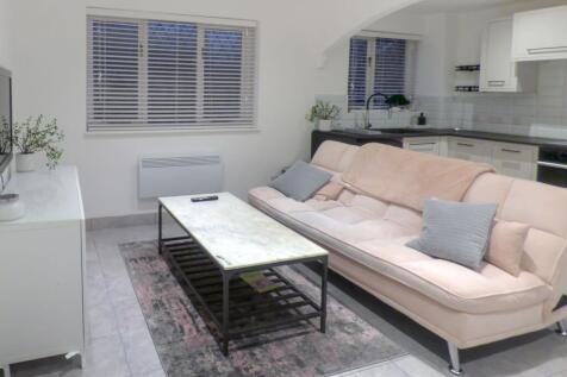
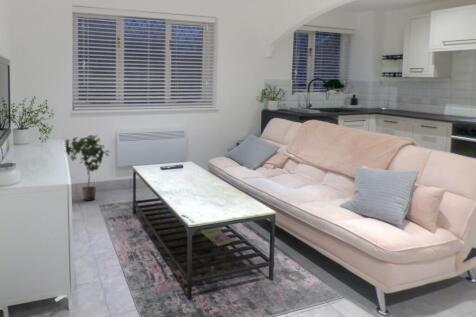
+ potted plant [64,134,110,202]
